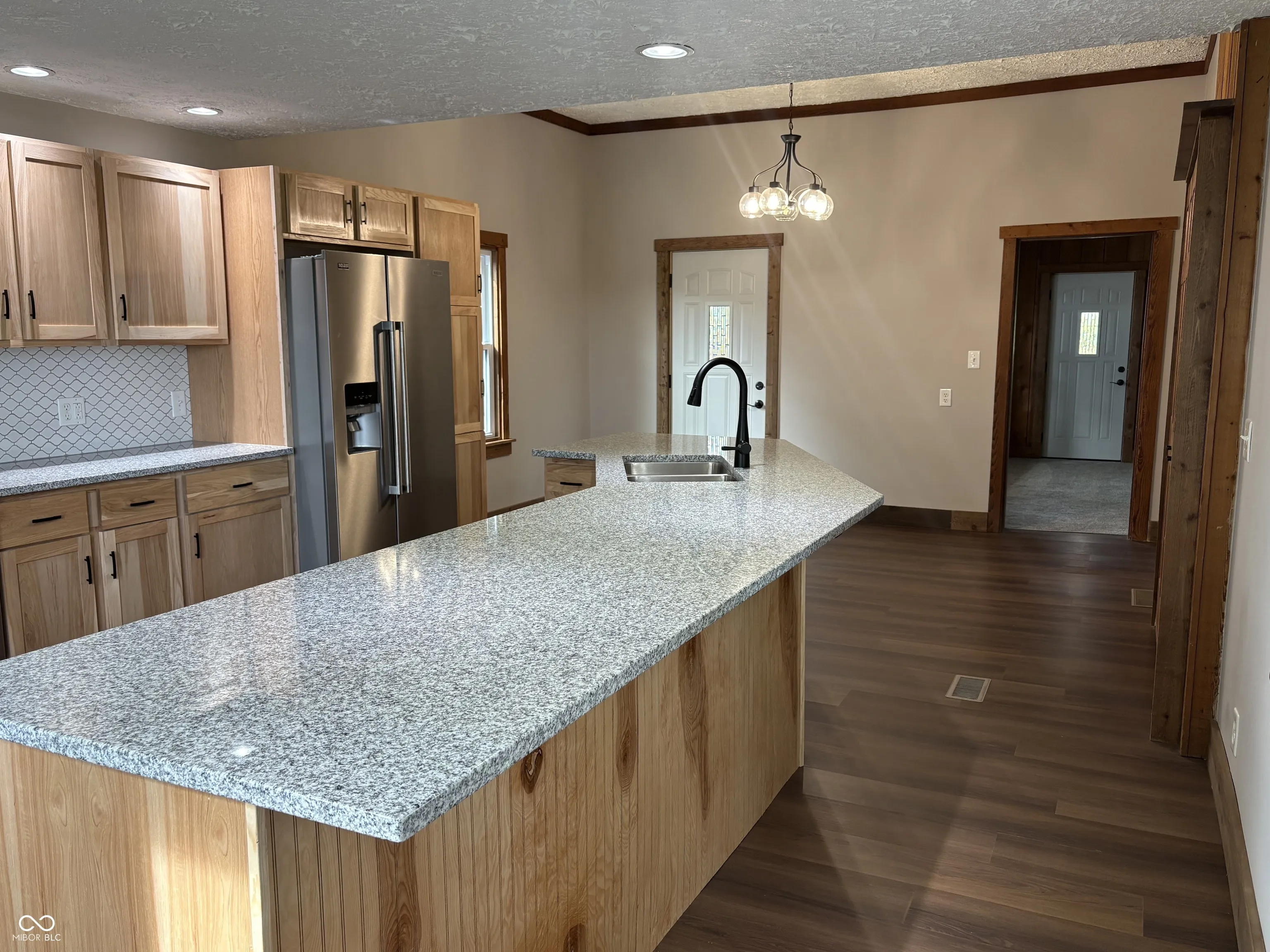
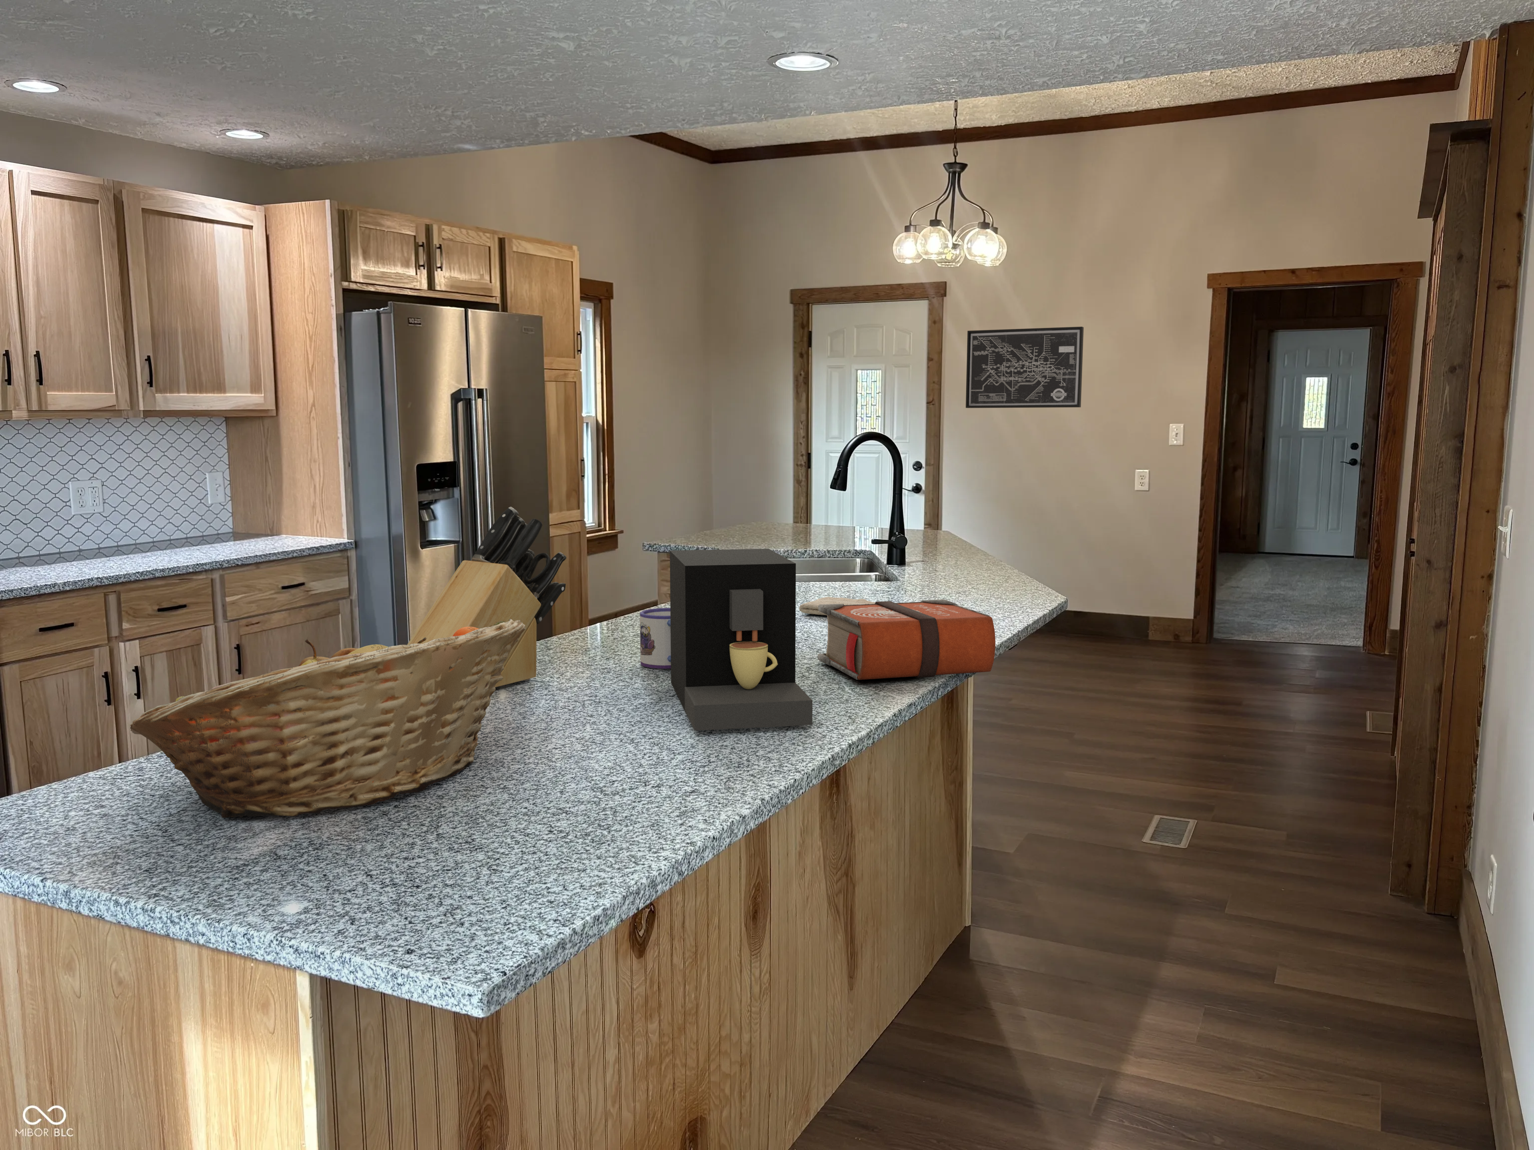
+ coffee maker [669,548,813,731]
+ washcloth [798,597,876,616]
+ knife block [407,506,566,687]
+ bible [818,599,995,680]
+ mug [639,608,672,669]
+ fruit basket [129,618,525,818]
+ wall art [965,326,1085,408]
